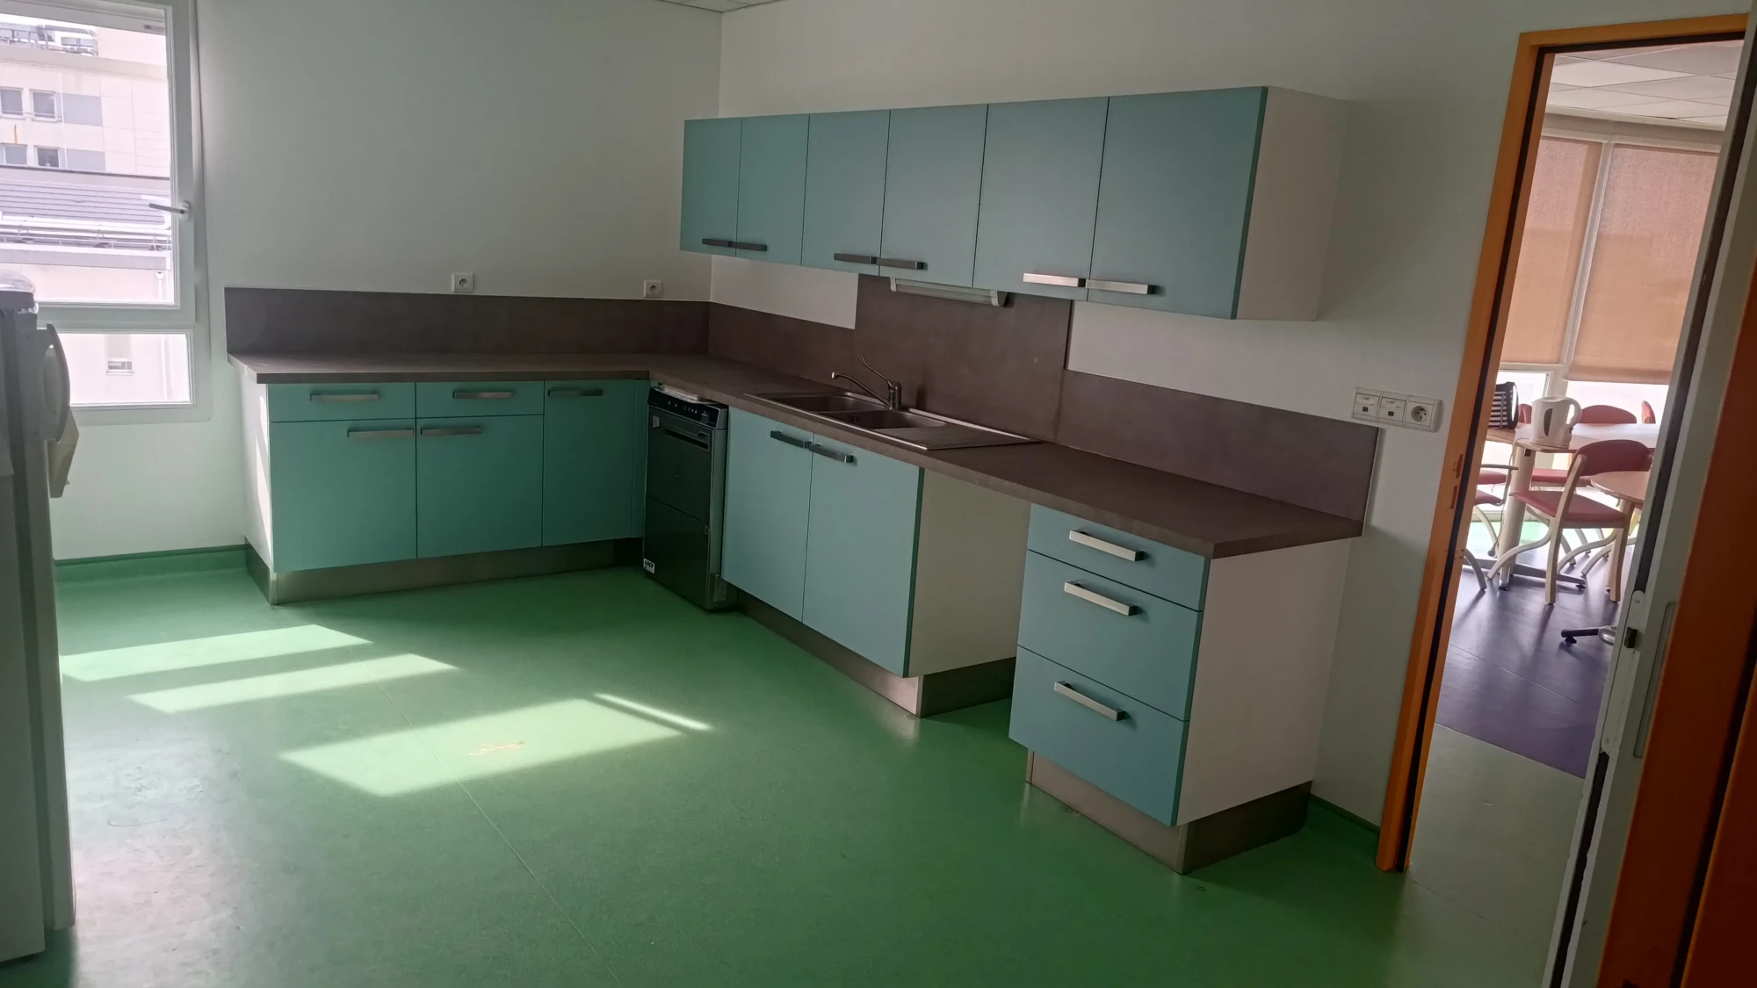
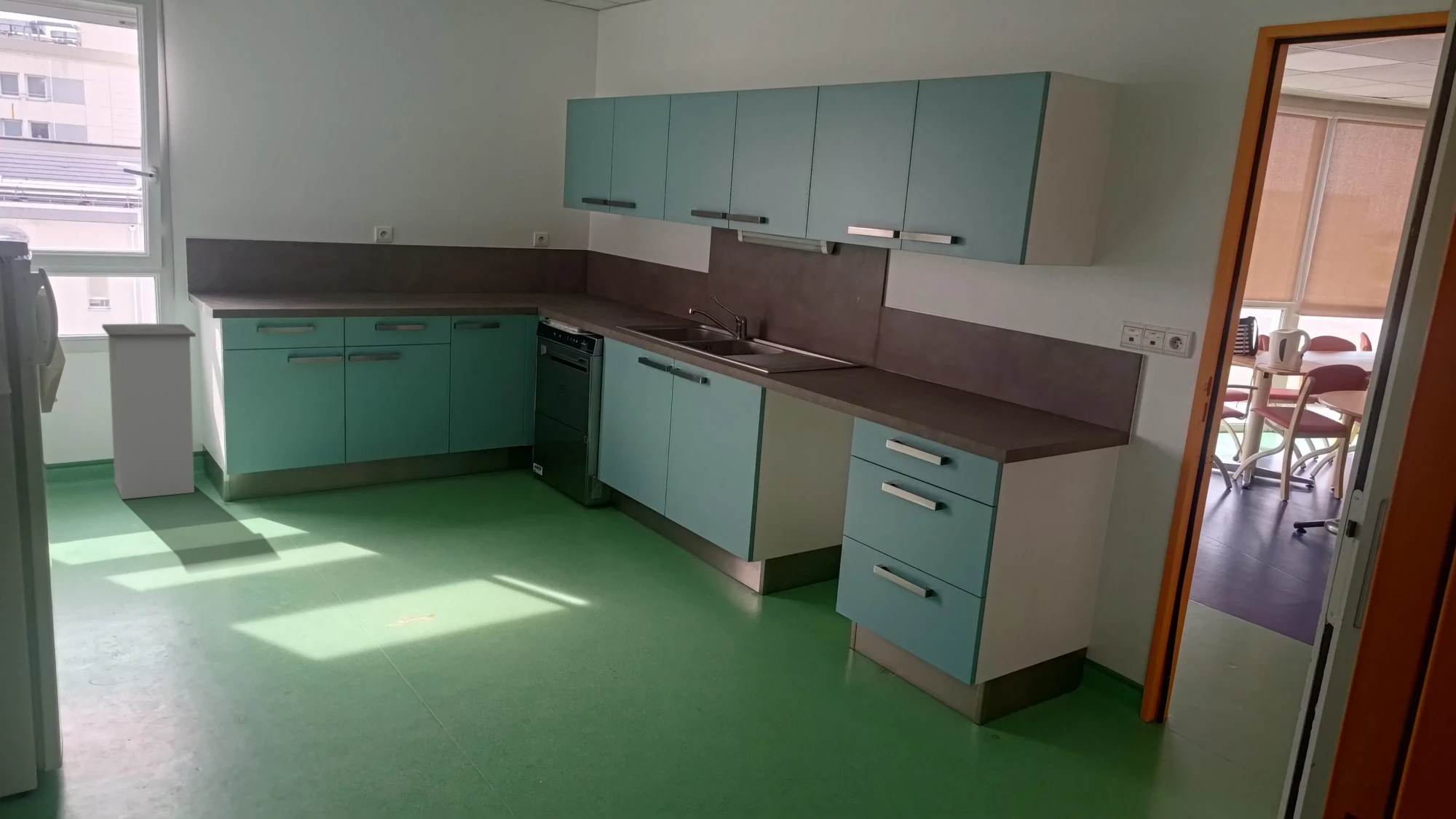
+ trash can [101,323,197,500]
